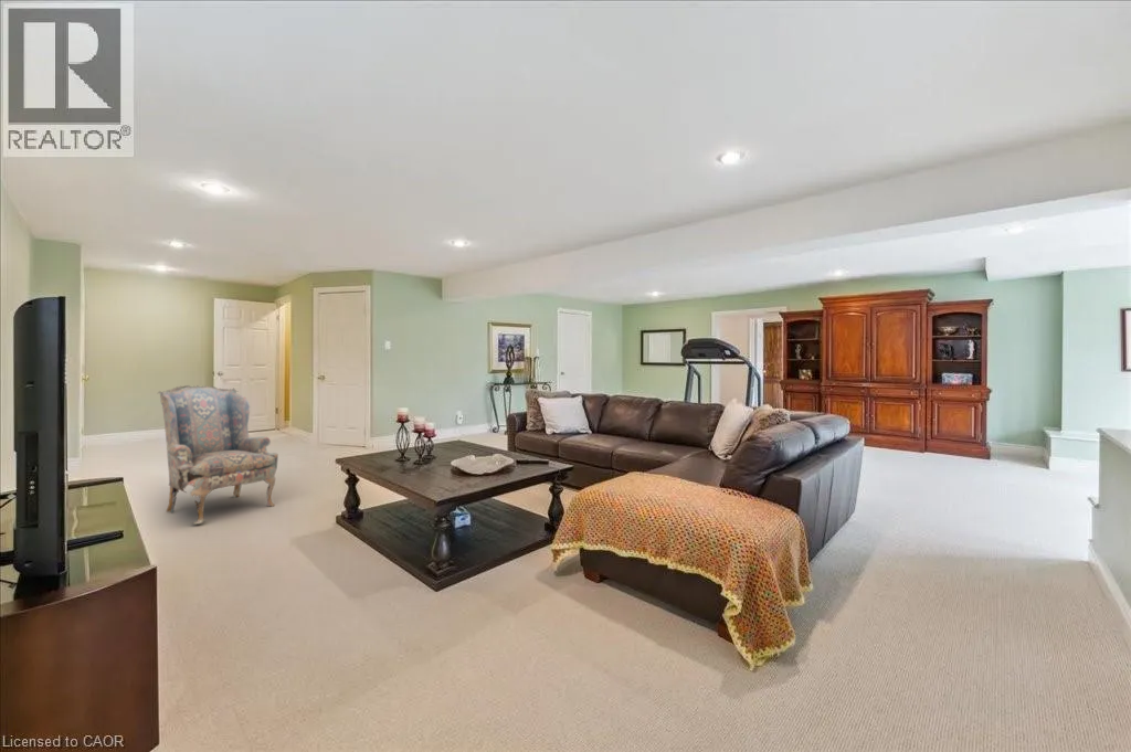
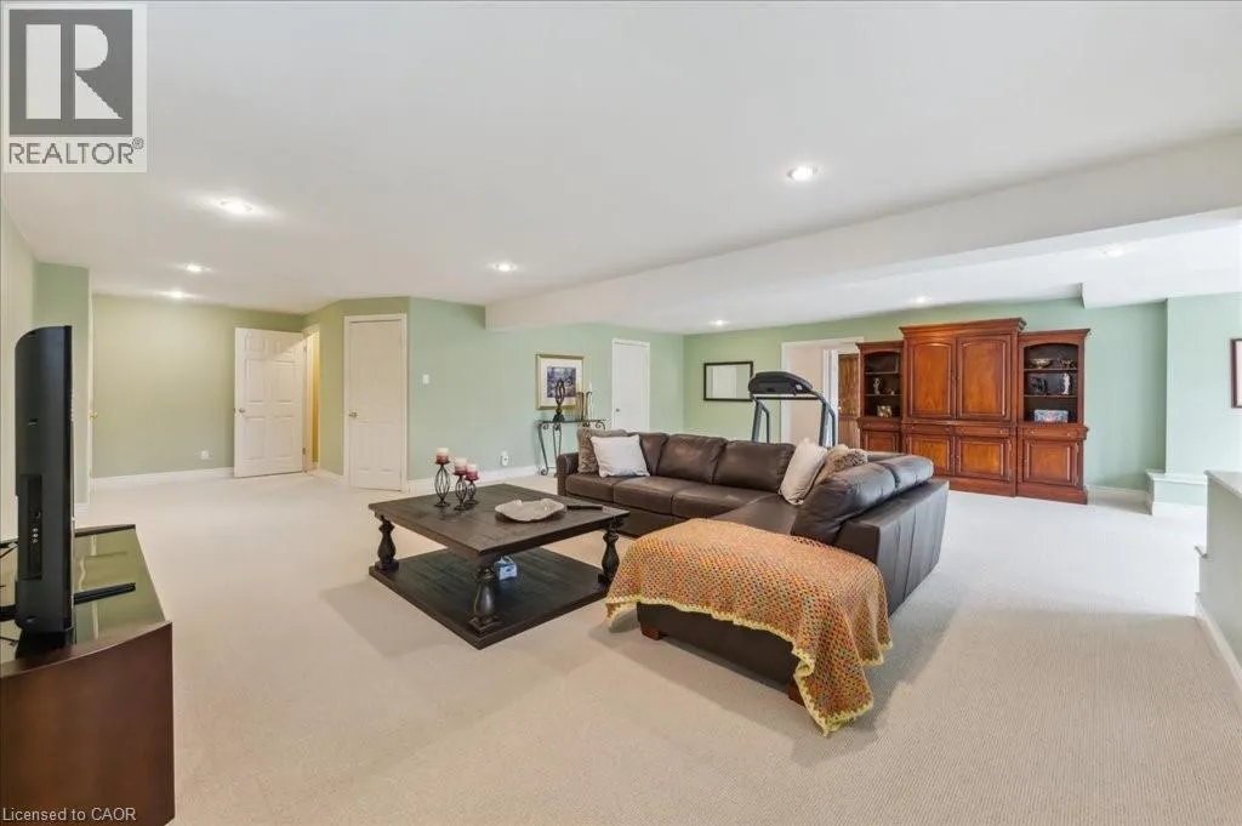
- armchair [158,384,279,526]
